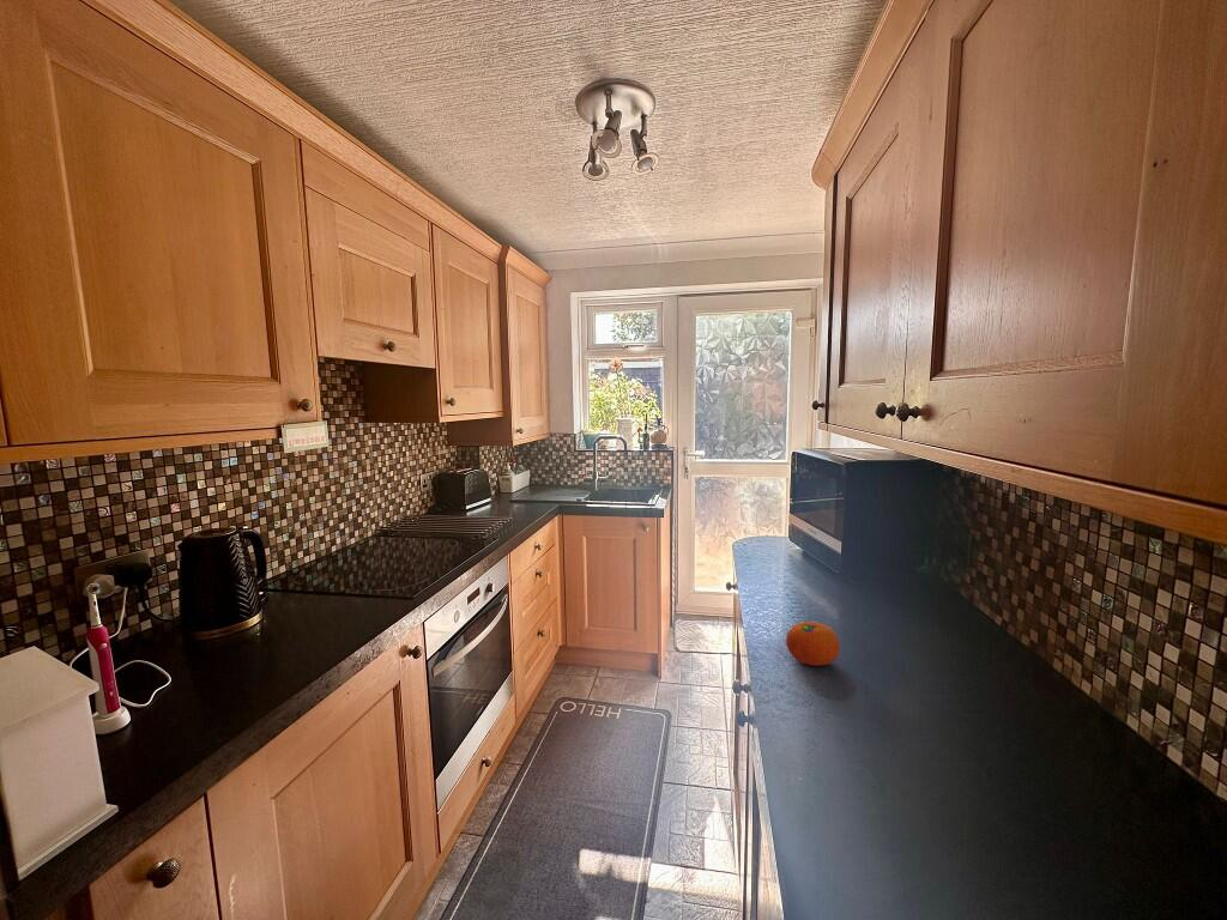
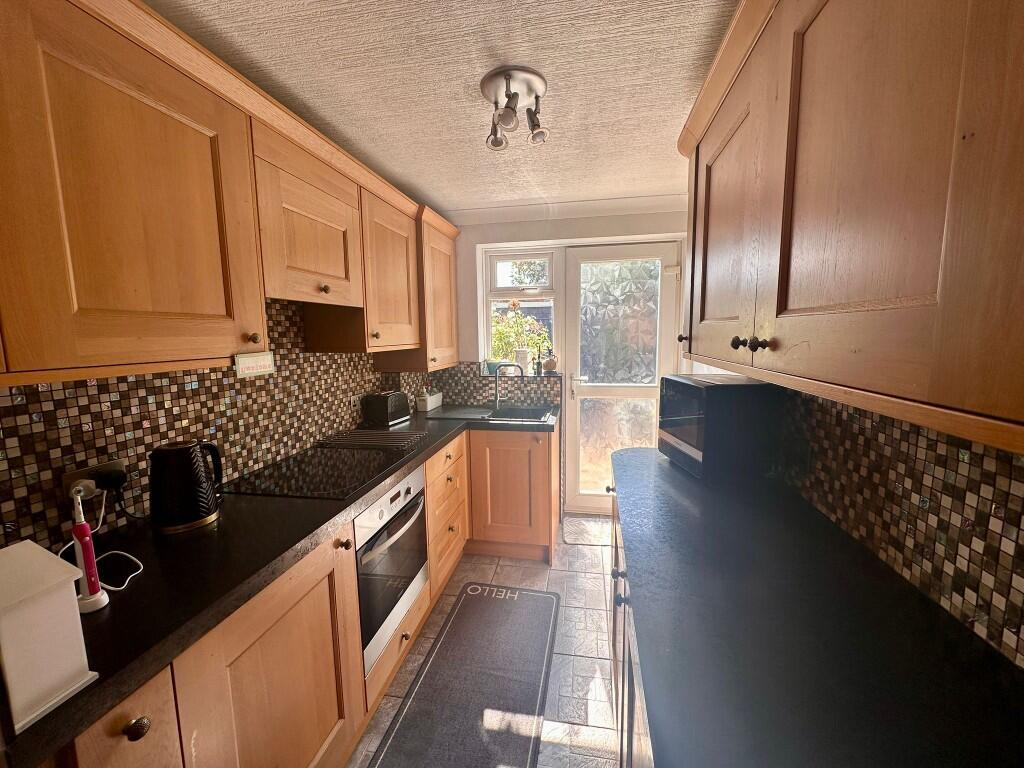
- fruit [785,621,841,667]
